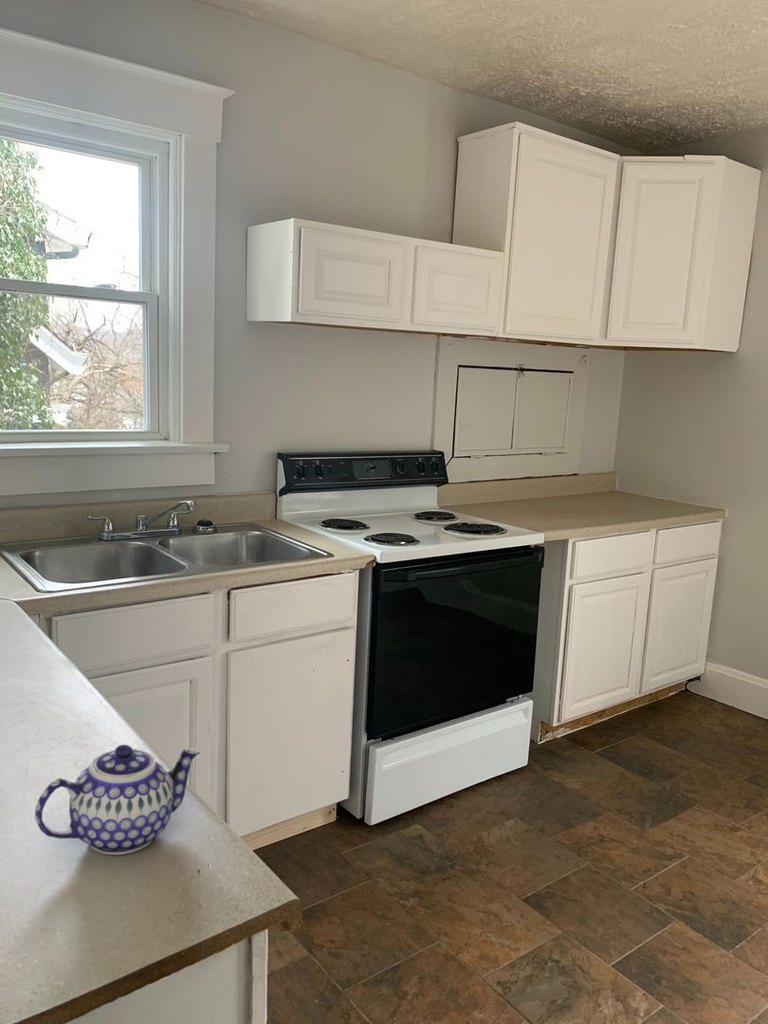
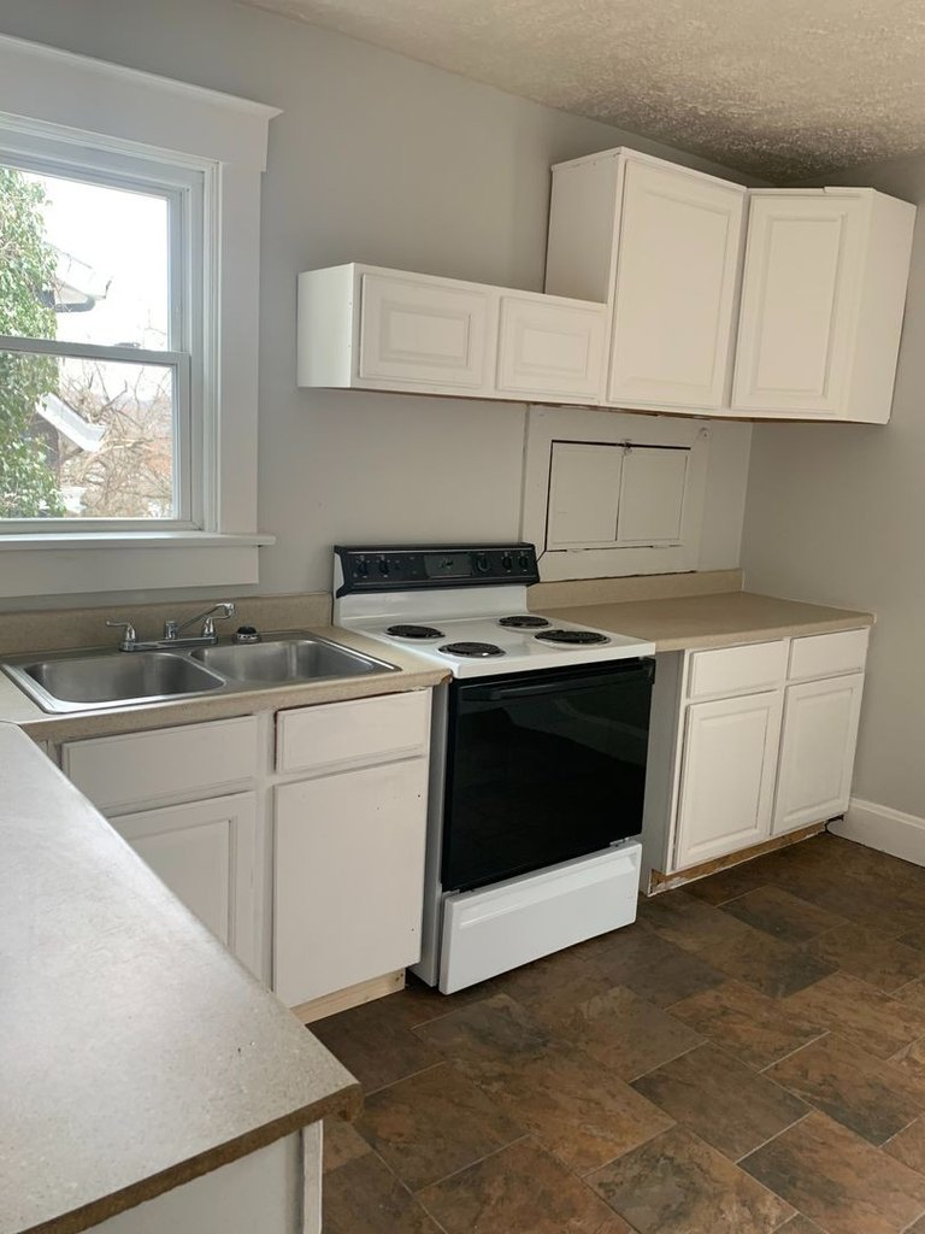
- teapot [34,744,201,856]
